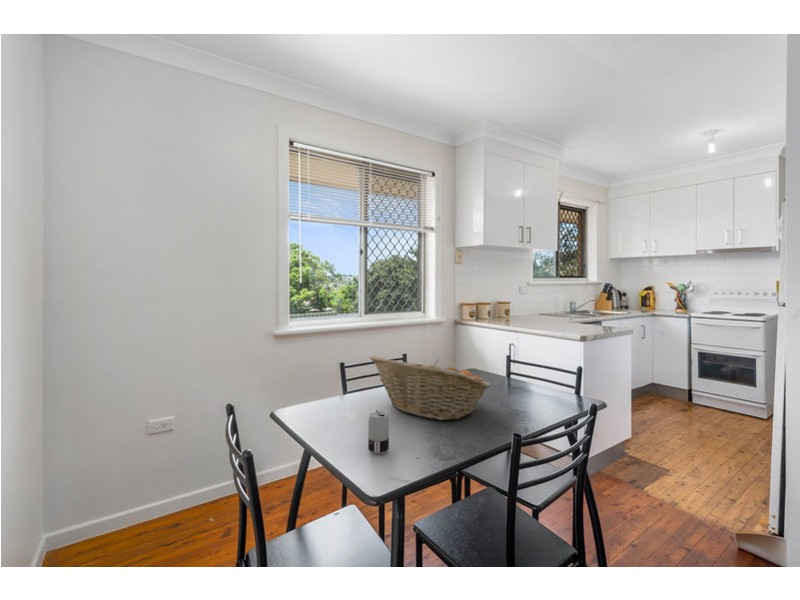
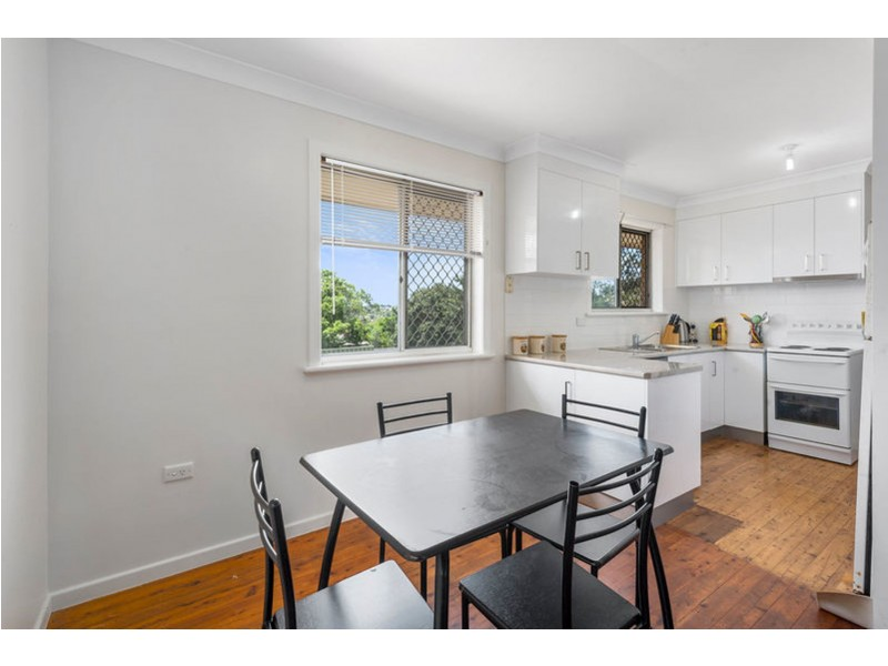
- fruit basket [369,355,491,421]
- beverage can [367,409,390,455]
